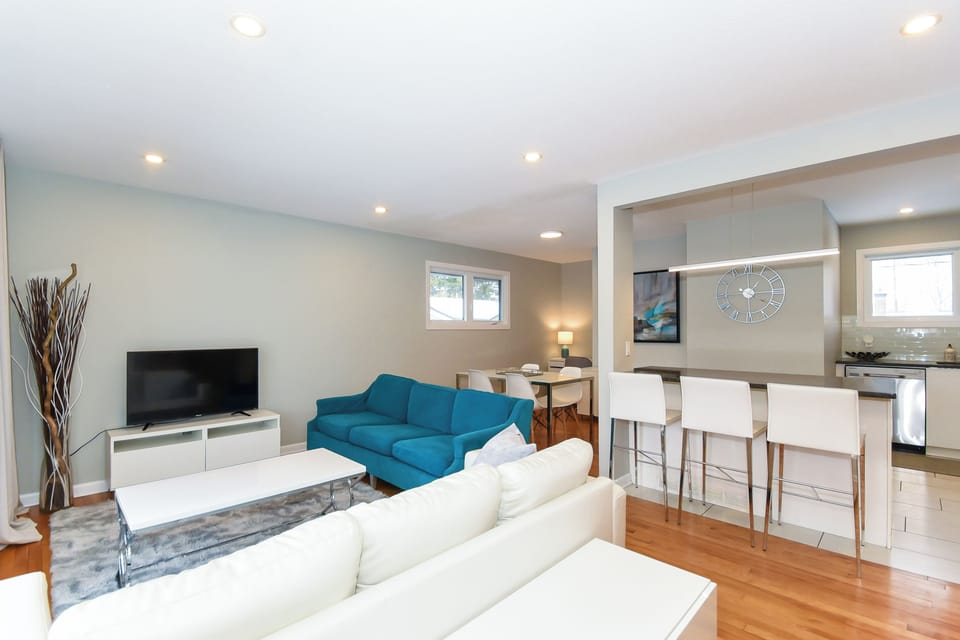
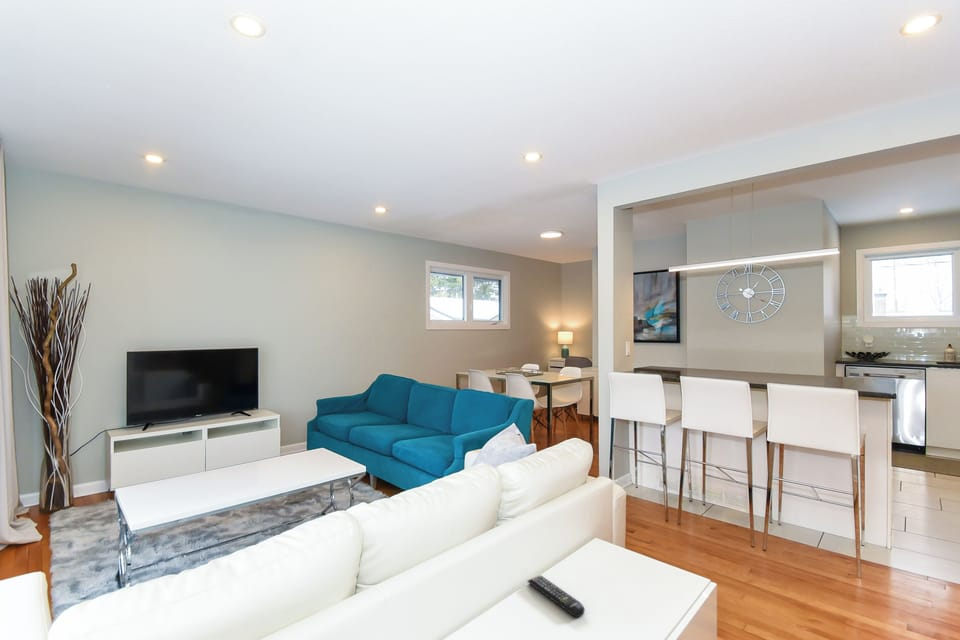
+ remote control [527,575,586,618]
